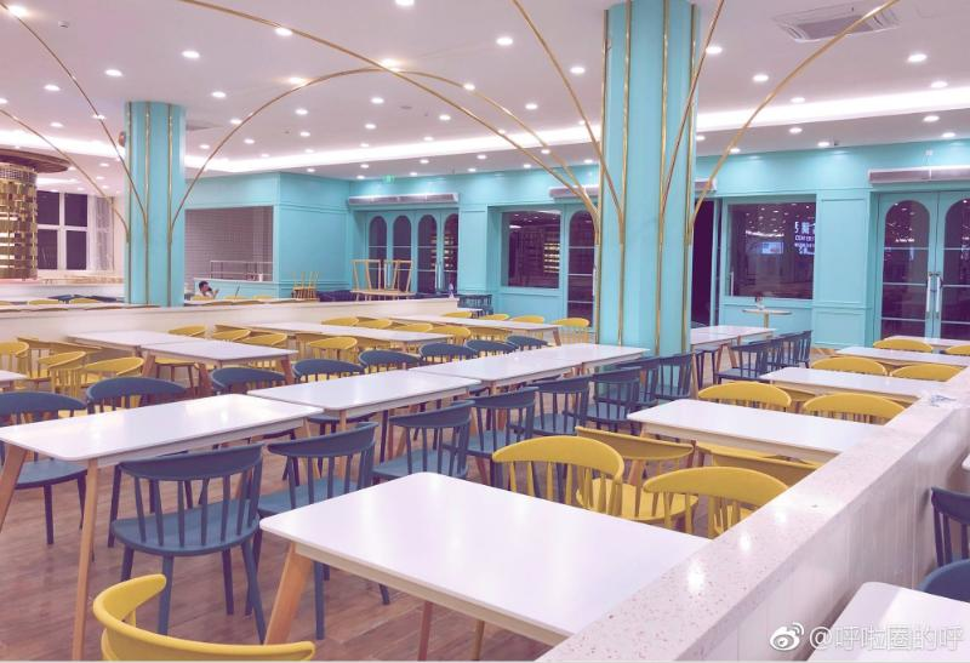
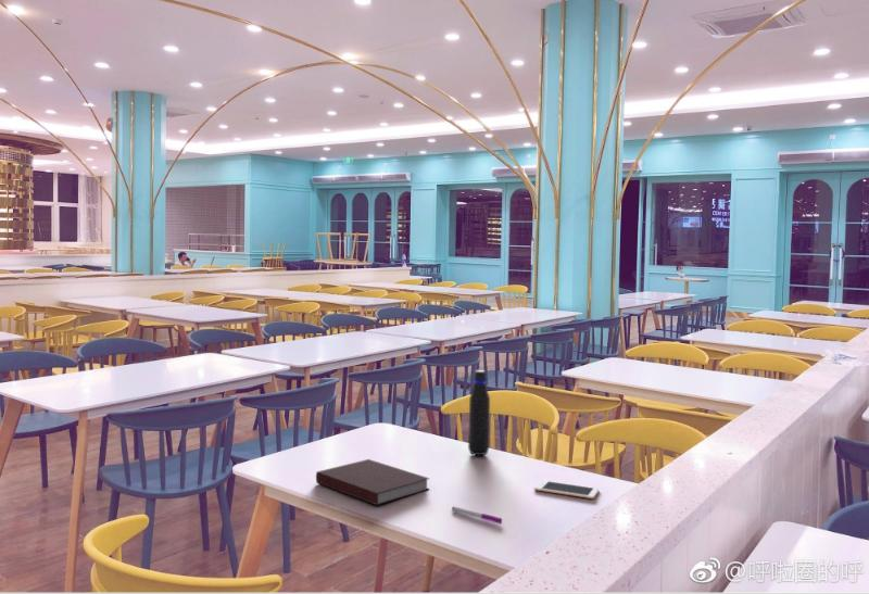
+ pen [451,505,503,525]
+ cell phone [533,479,600,500]
+ notebook [315,458,430,506]
+ water bottle [467,369,491,457]
